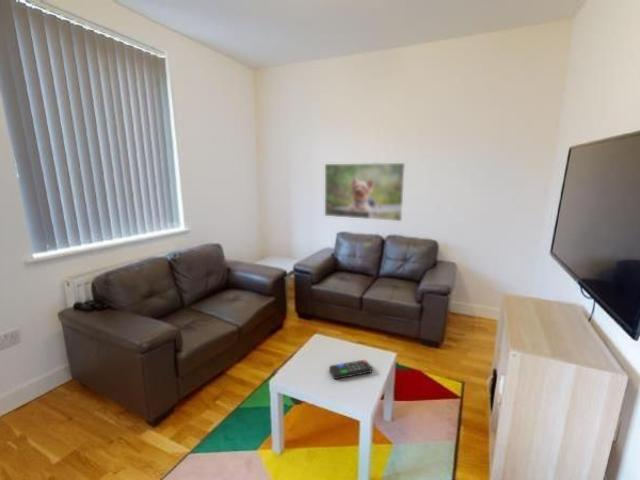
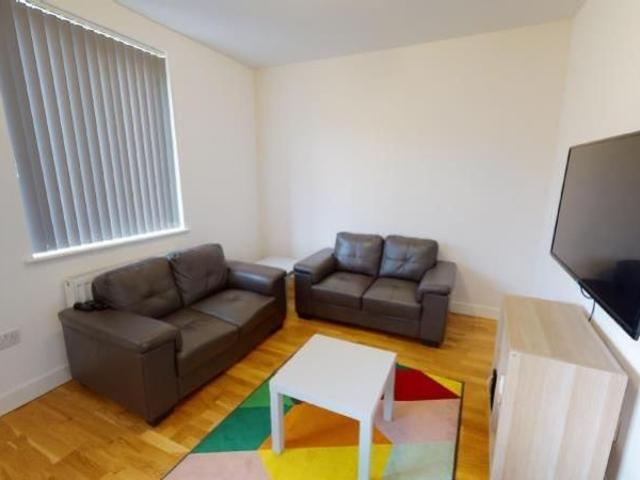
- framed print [324,162,406,222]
- remote control [328,359,373,380]
